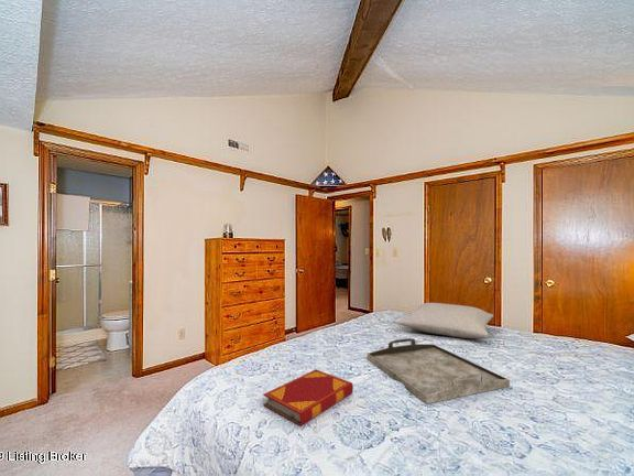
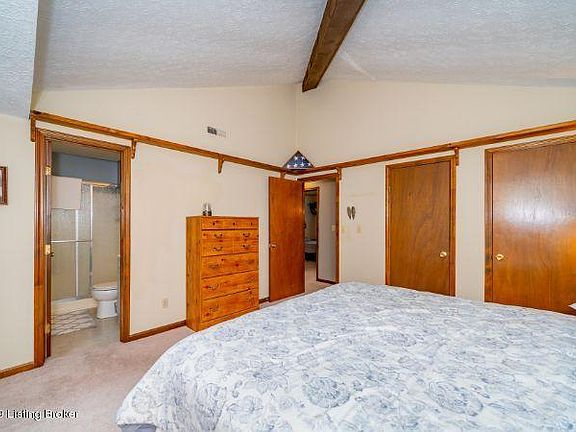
- serving tray [367,337,511,404]
- pillow [396,302,495,339]
- hardback book [262,368,354,428]
